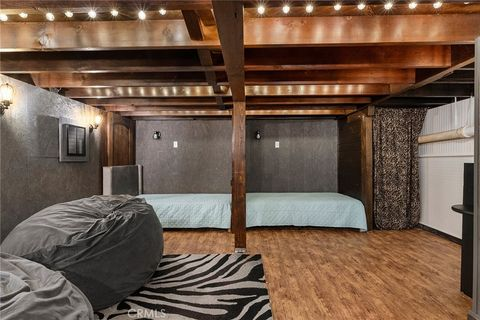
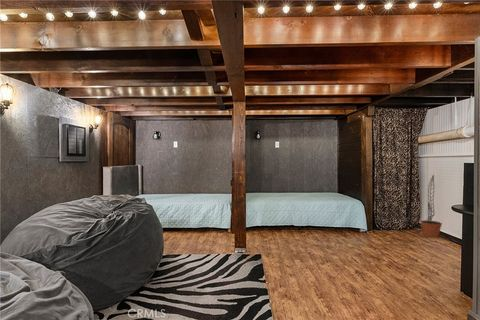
+ decorative plant [419,174,443,238]
